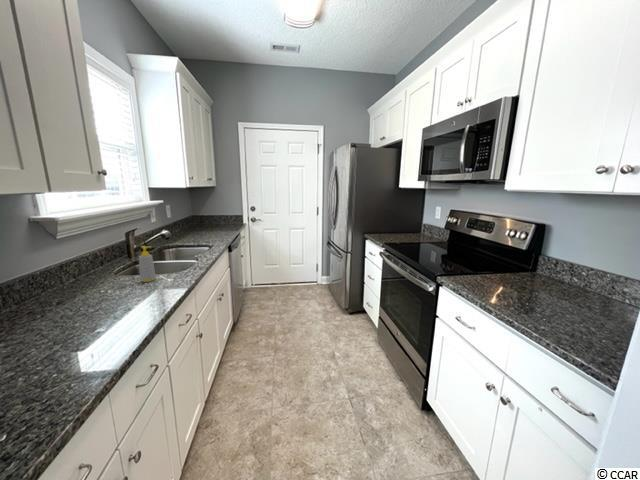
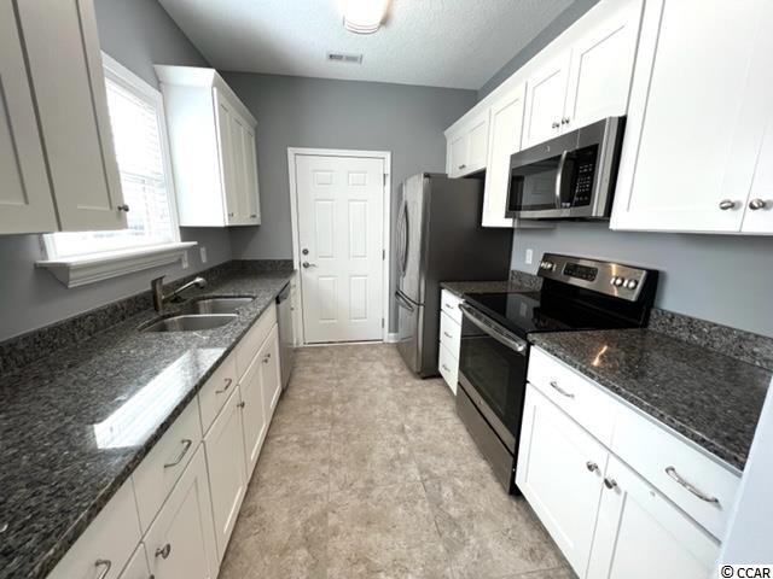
- soap bottle [138,245,157,283]
